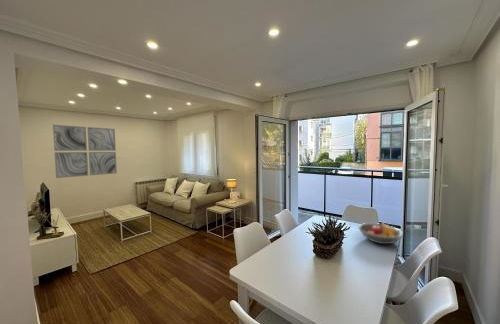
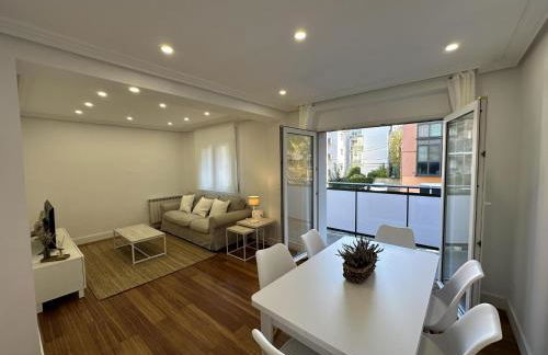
- wall art [52,124,118,179]
- fruit bowl [357,222,404,245]
